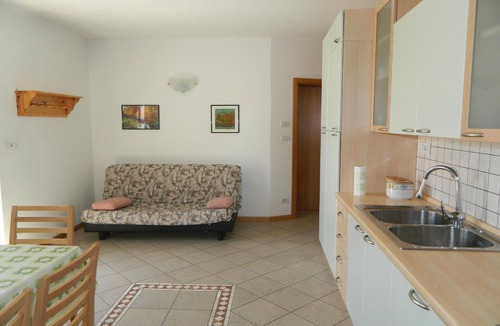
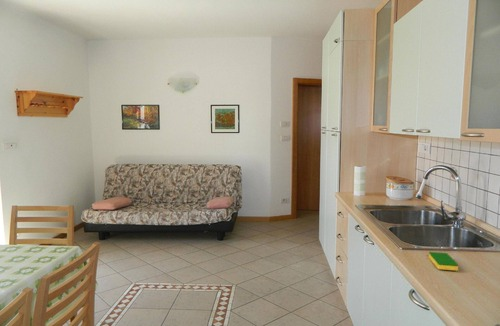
+ dish sponge [428,251,459,272]
